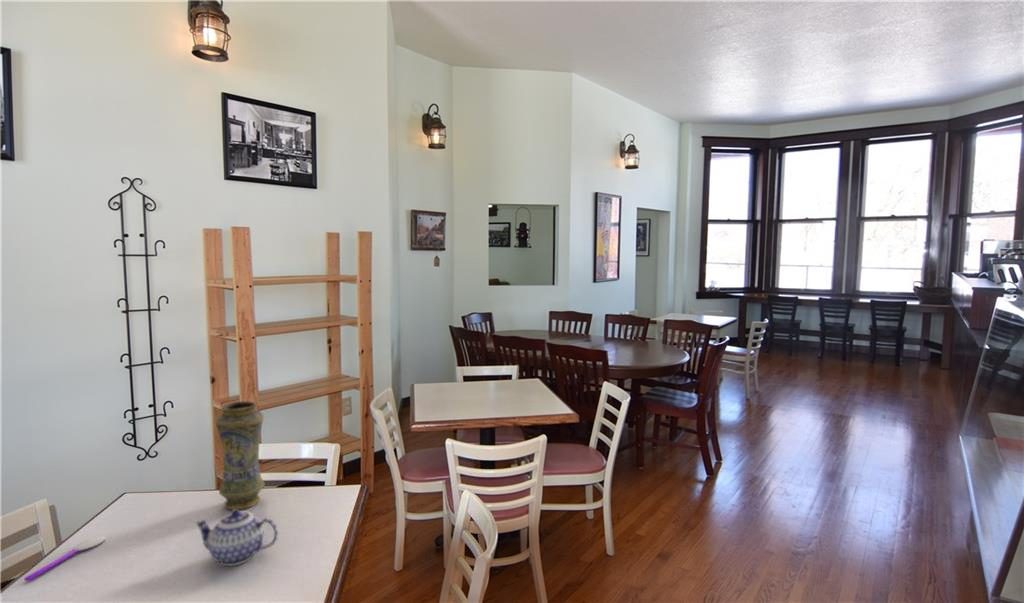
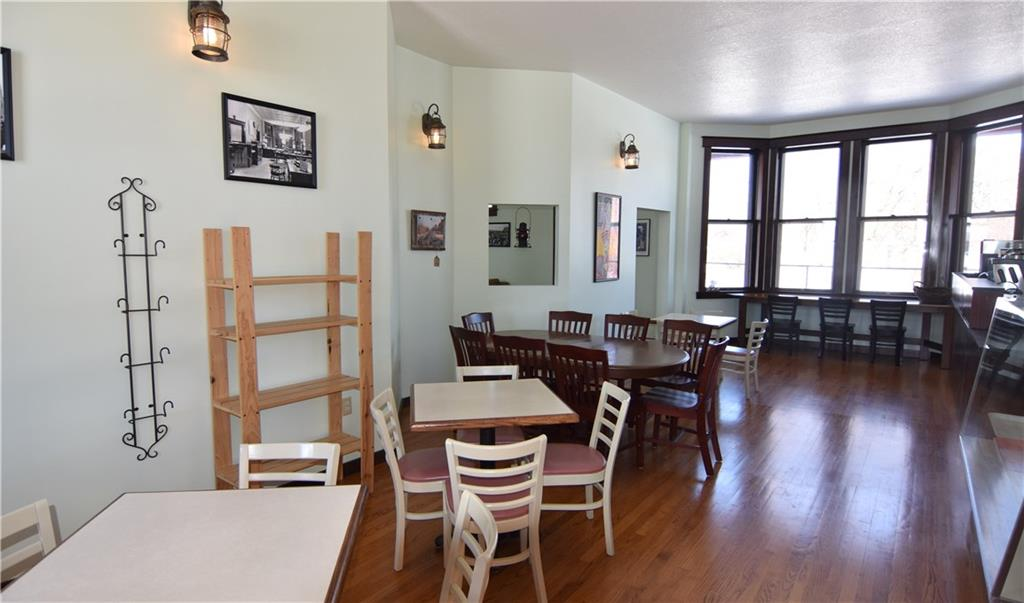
- spoon [23,536,107,582]
- teapot [195,509,279,567]
- vase [214,400,266,510]
